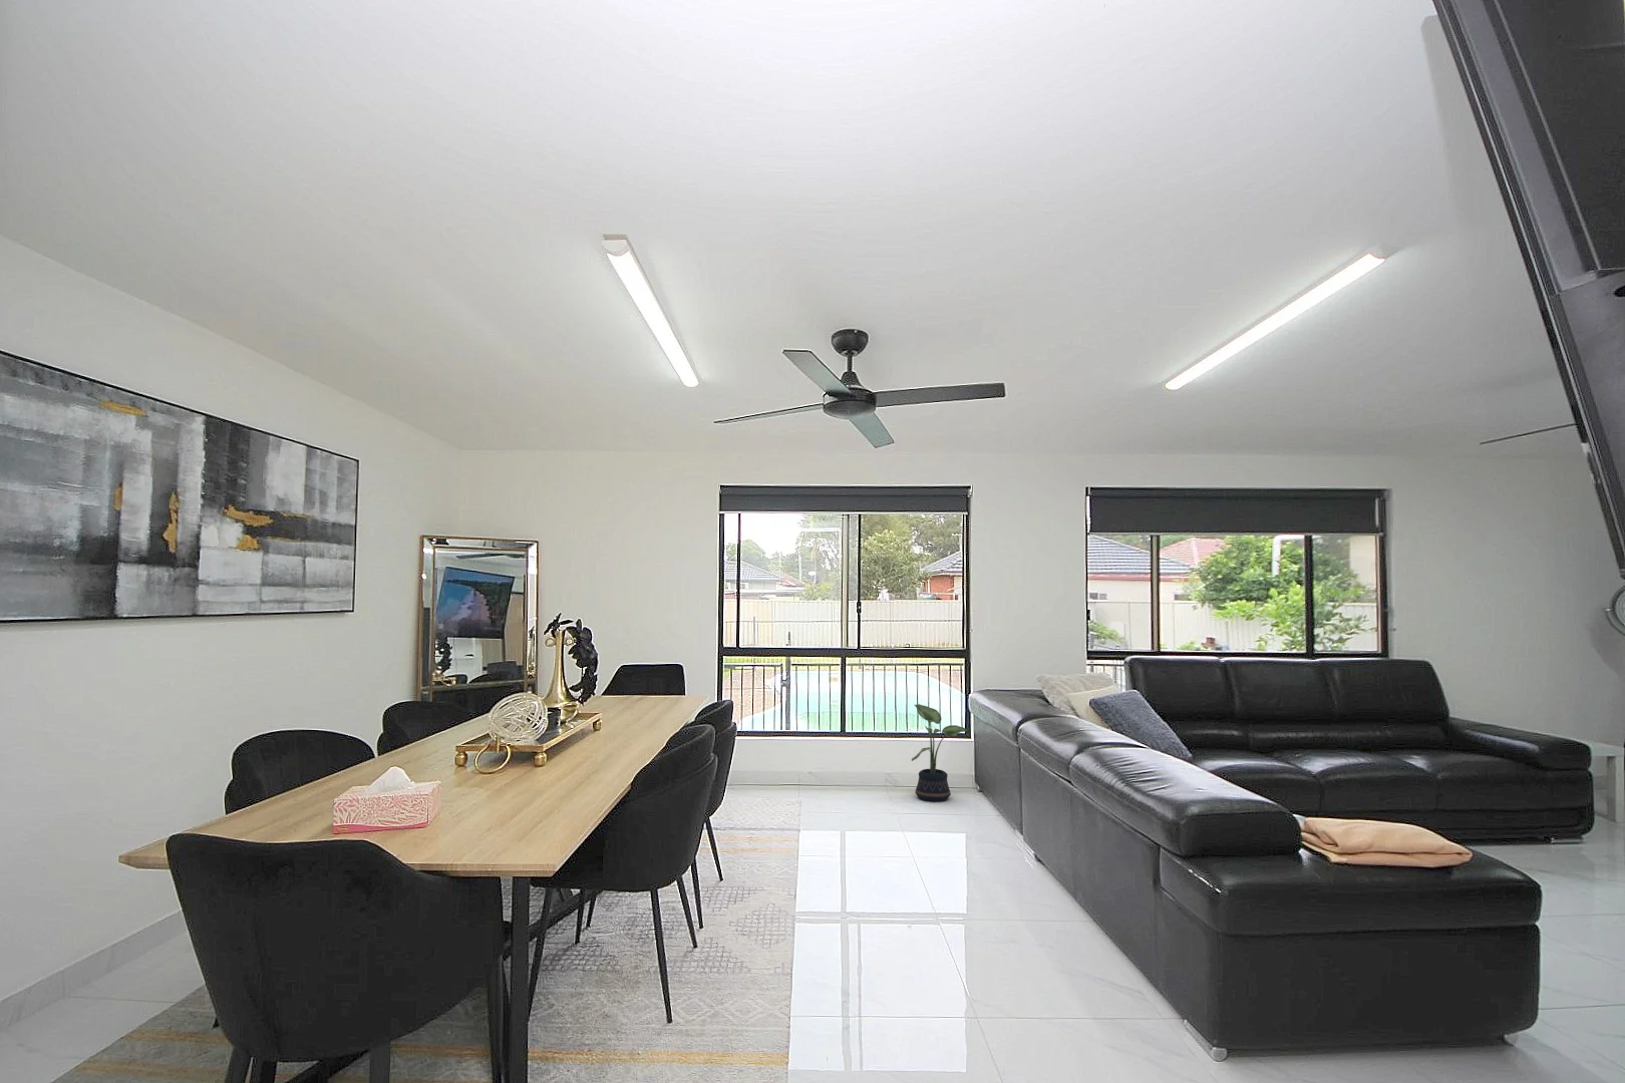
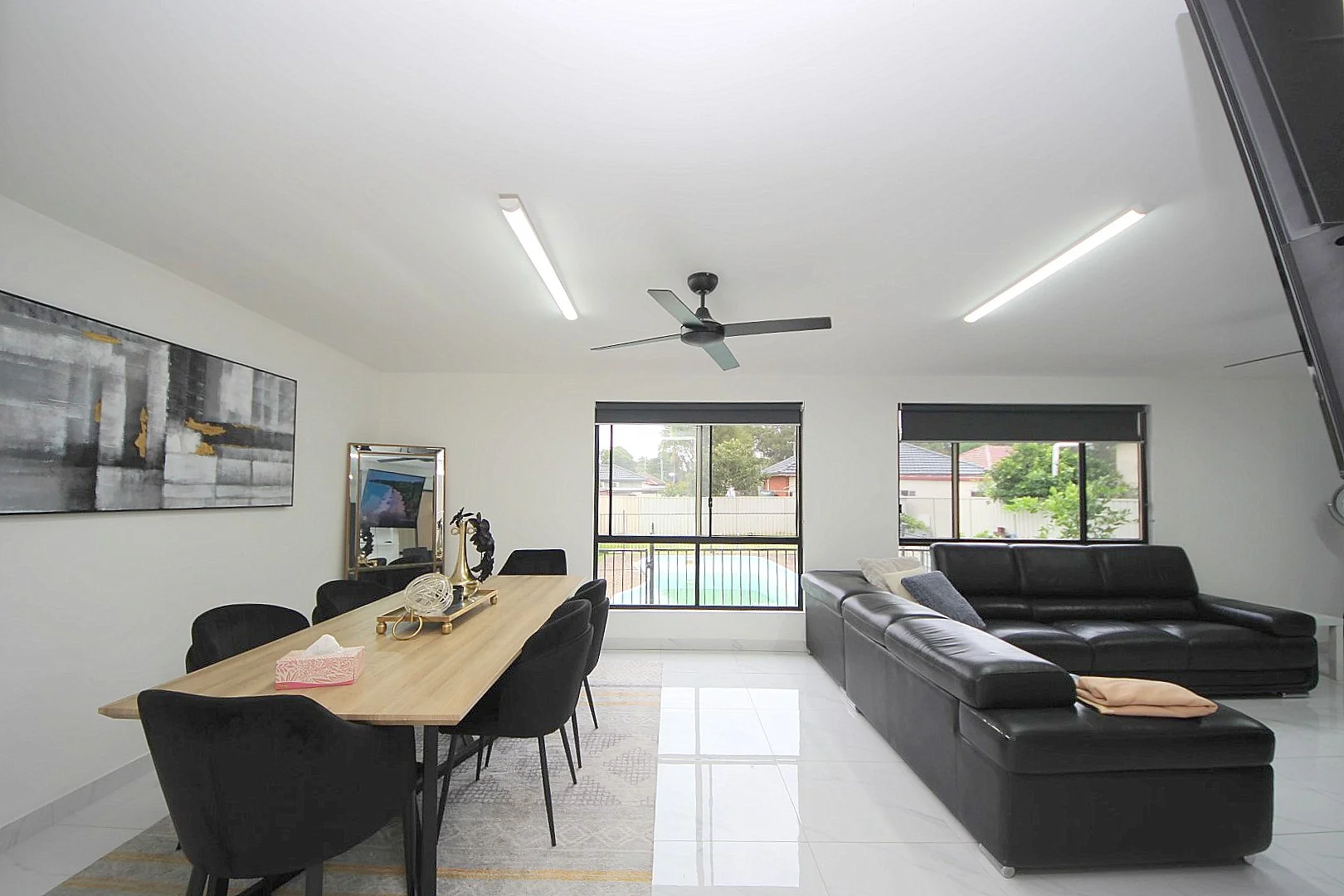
- potted plant [910,703,971,804]
